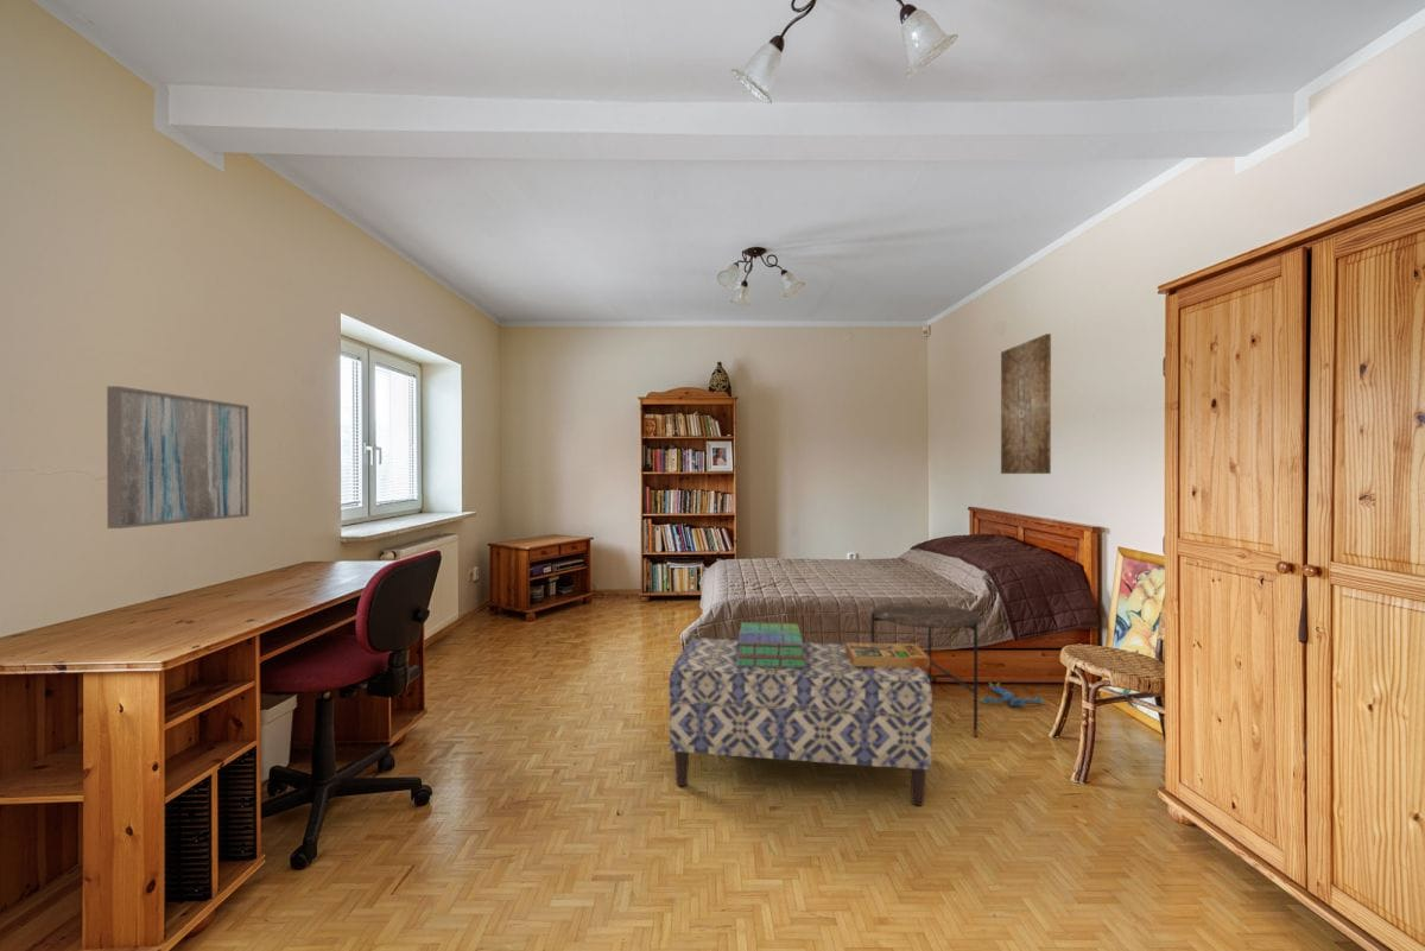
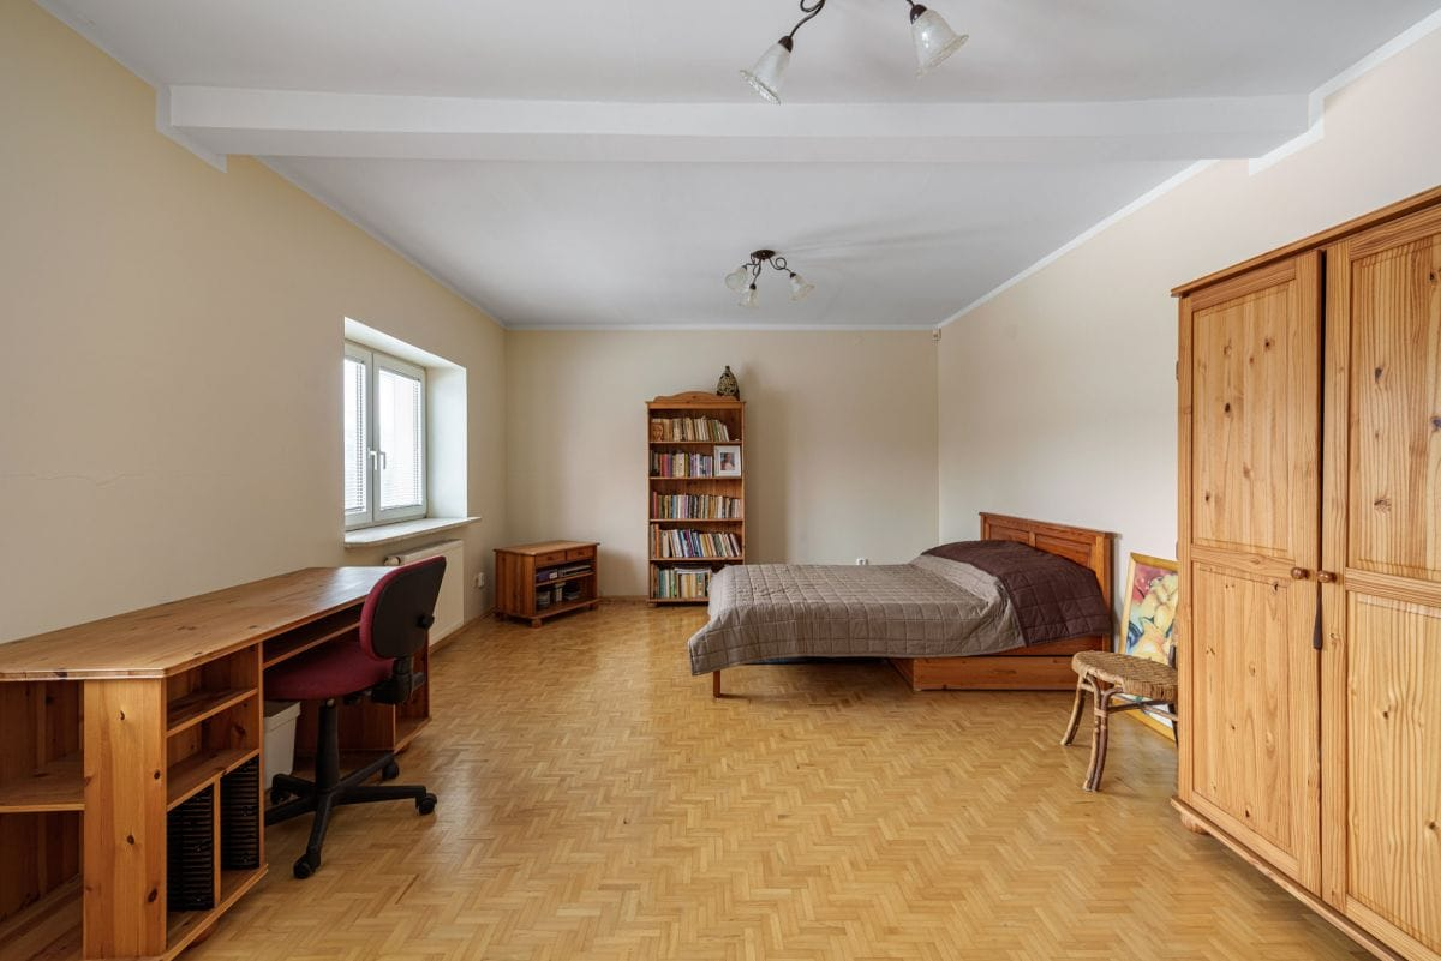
- decorative box [844,641,930,668]
- plush toy [978,681,1046,708]
- bench [667,636,933,807]
- wall art [106,385,249,530]
- side table [870,601,983,738]
- wall art [1000,332,1052,475]
- stack of books [736,621,808,668]
